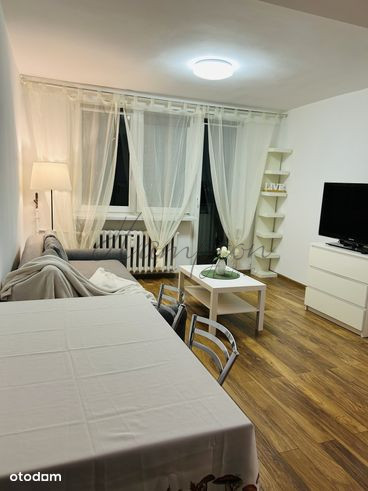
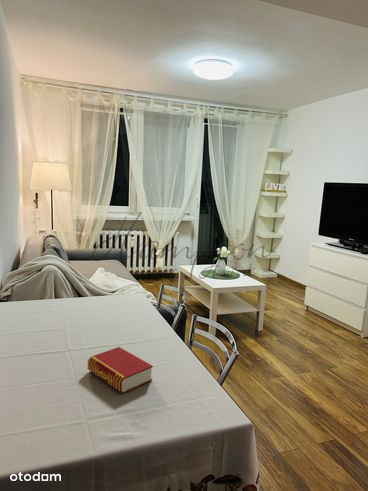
+ book [87,346,154,394]
